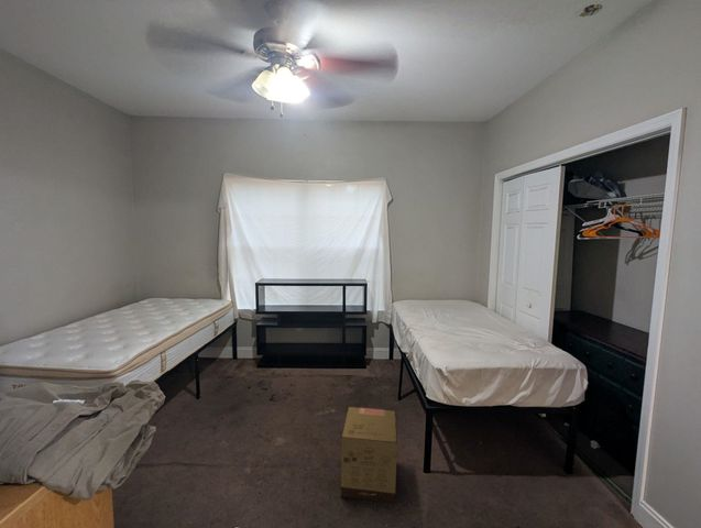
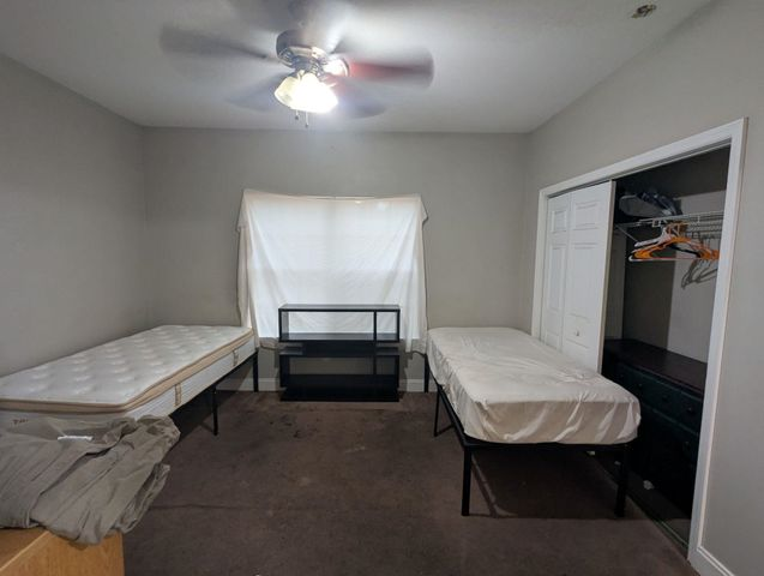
- cardboard box [340,406,398,505]
